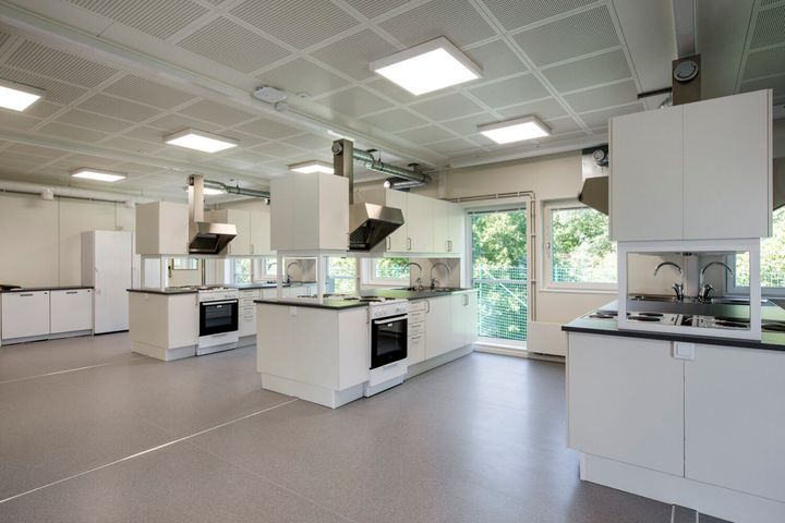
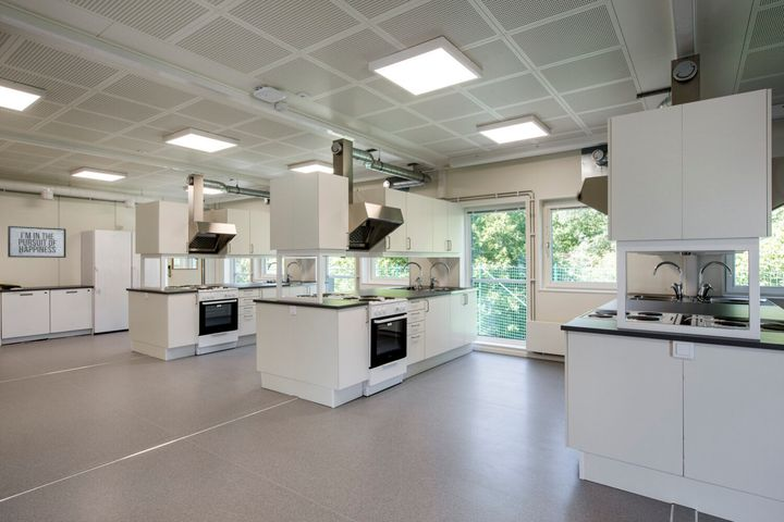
+ mirror [7,225,66,259]
